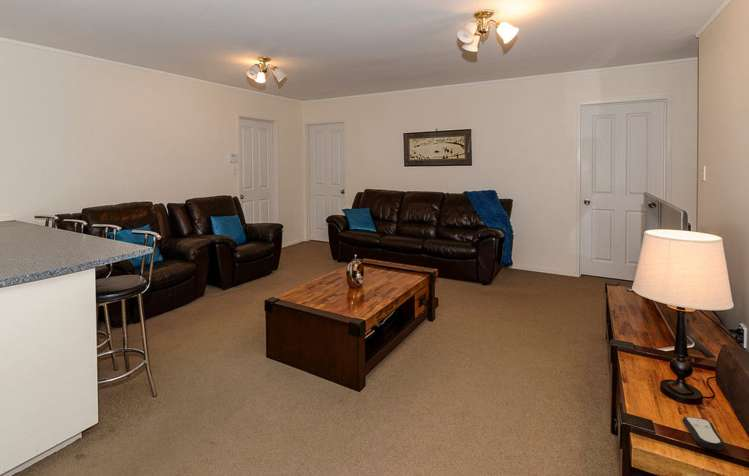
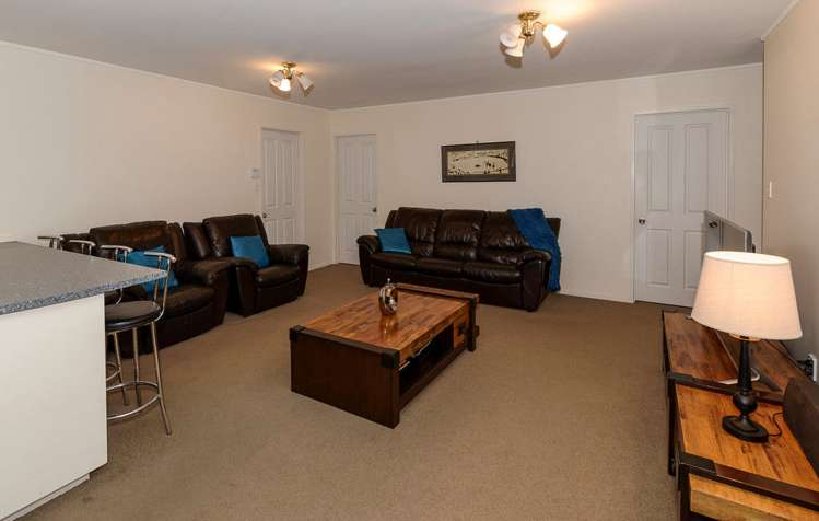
- remote control [682,416,726,451]
